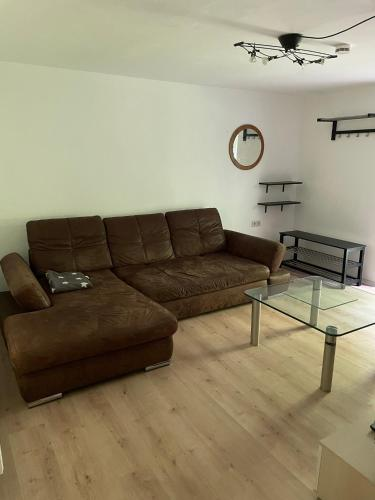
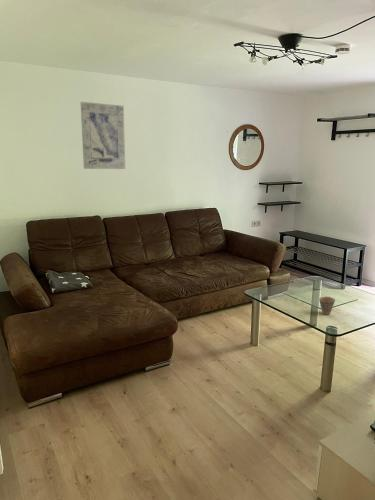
+ wall art [80,101,126,170]
+ cup [318,296,336,316]
